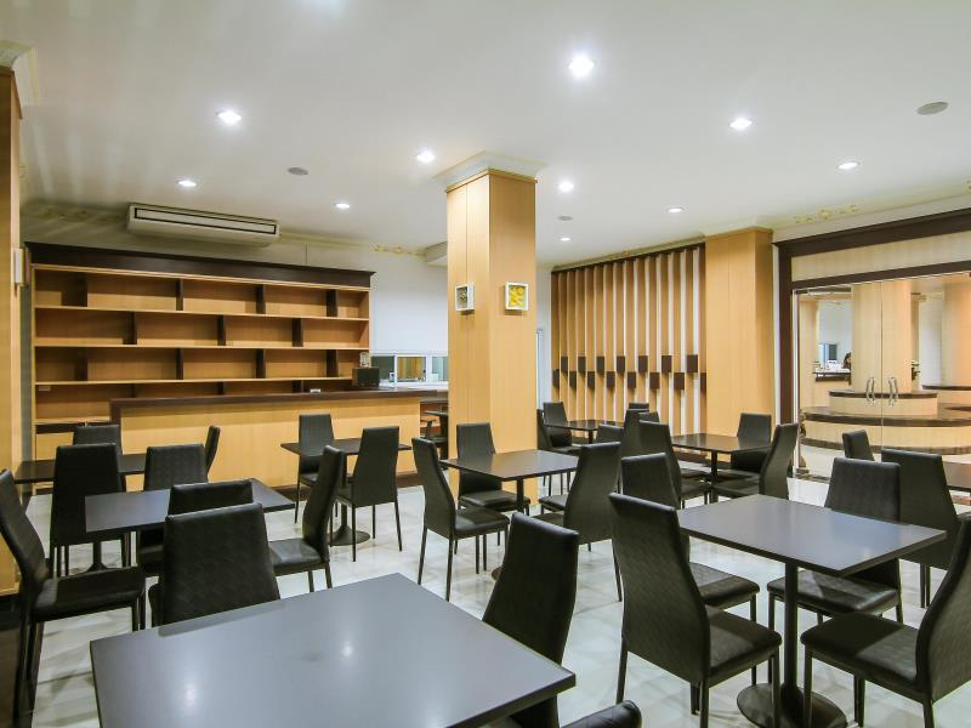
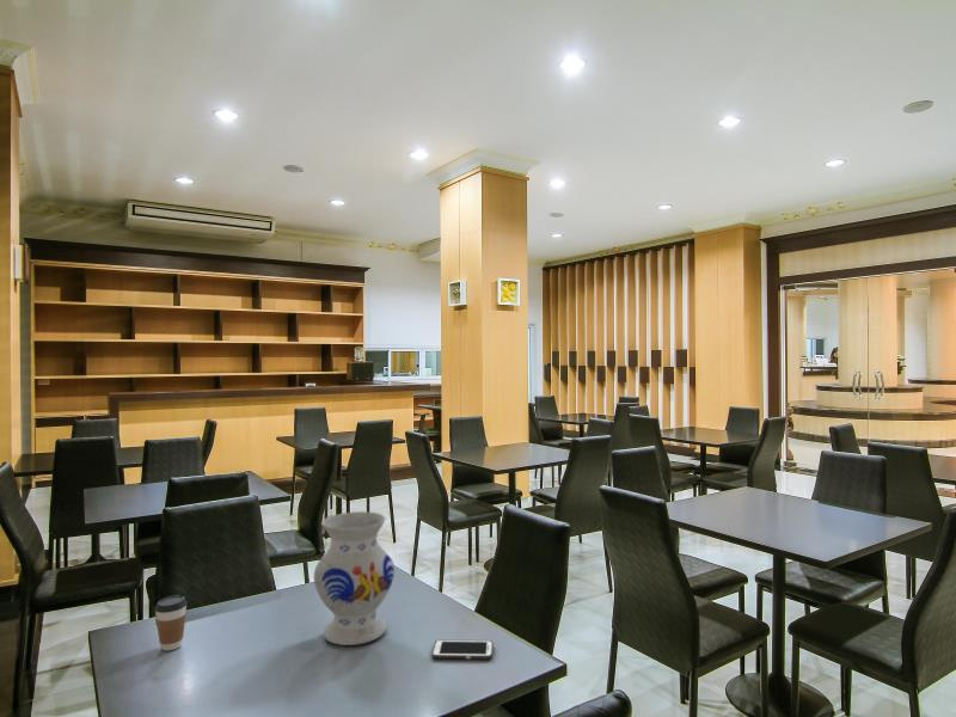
+ vase [313,510,396,646]
+ cell phone [430,639,495,661]
+ coffee cup [154,594,188,651]
